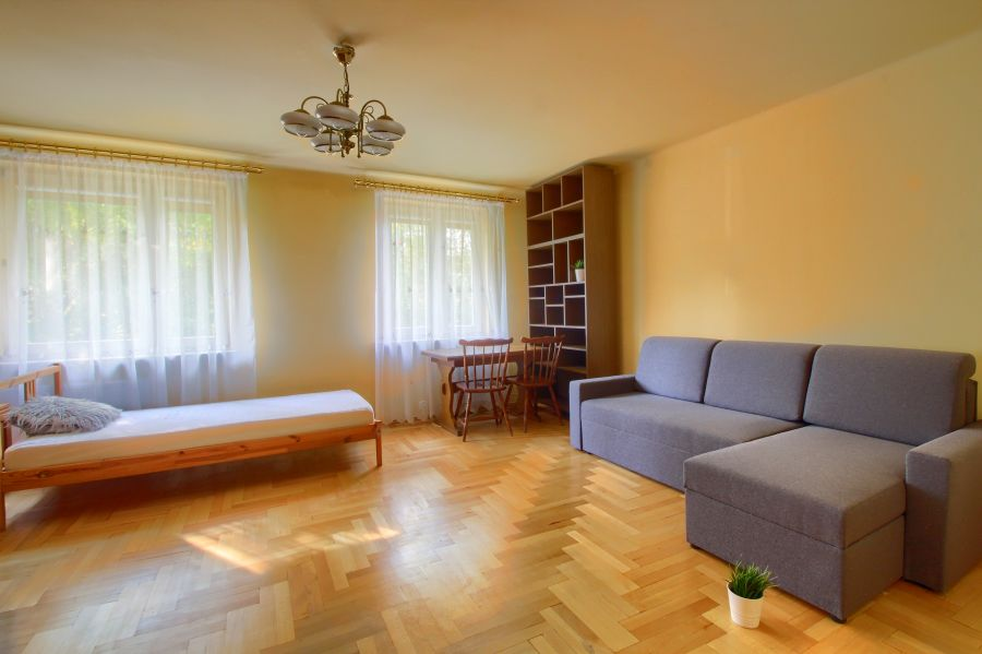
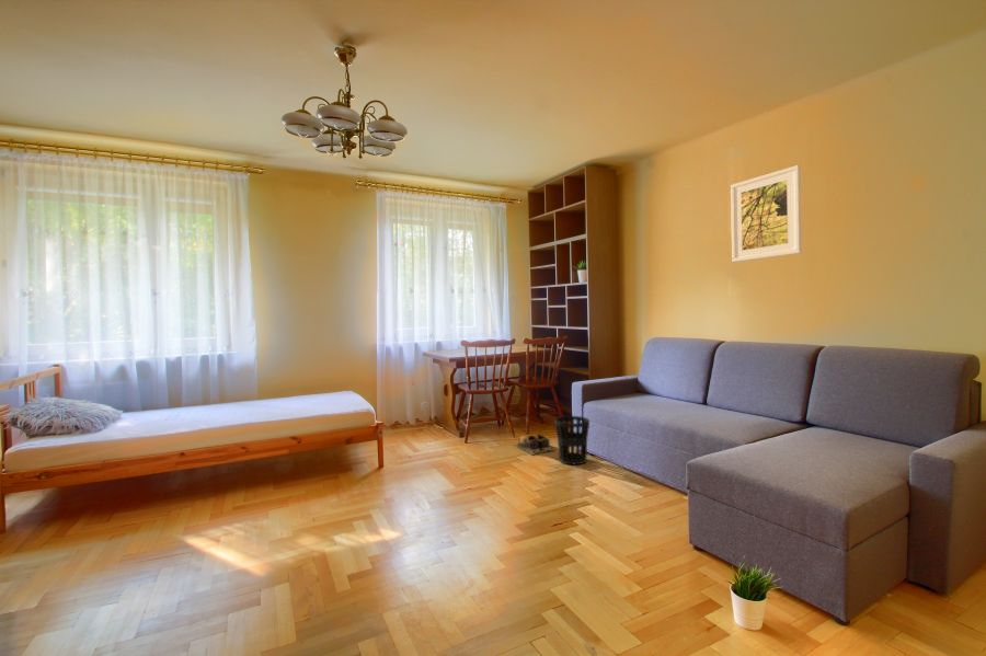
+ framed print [730,164,803,263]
+ shoes [513,433,557,456]
+ wastebasket [553,415,591,465]
